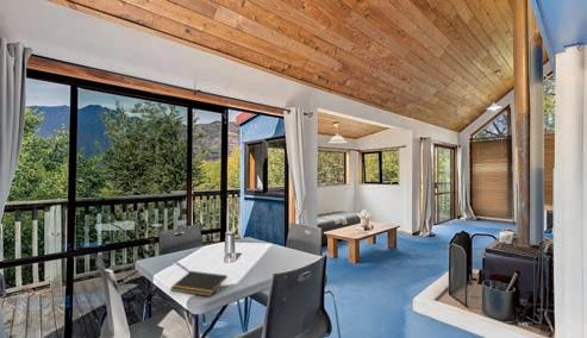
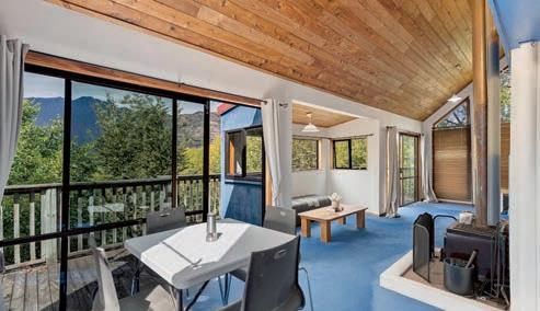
- notepad [169,270,229,298]
